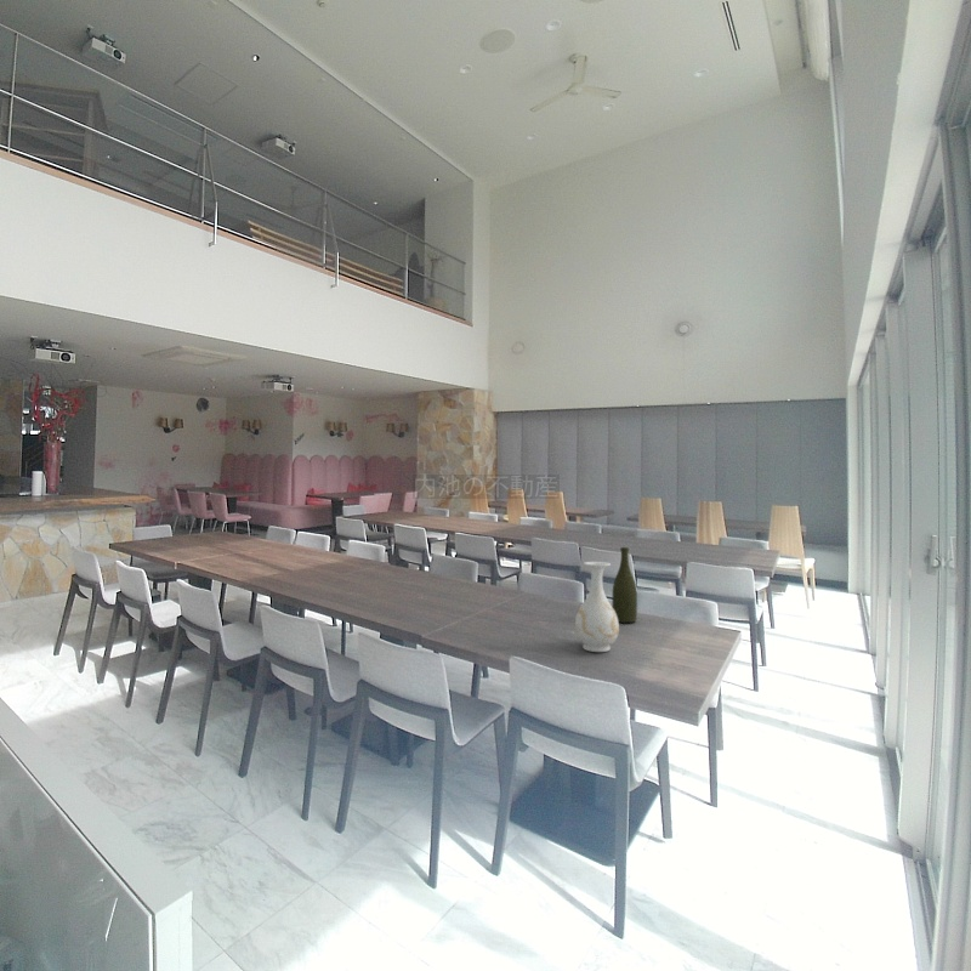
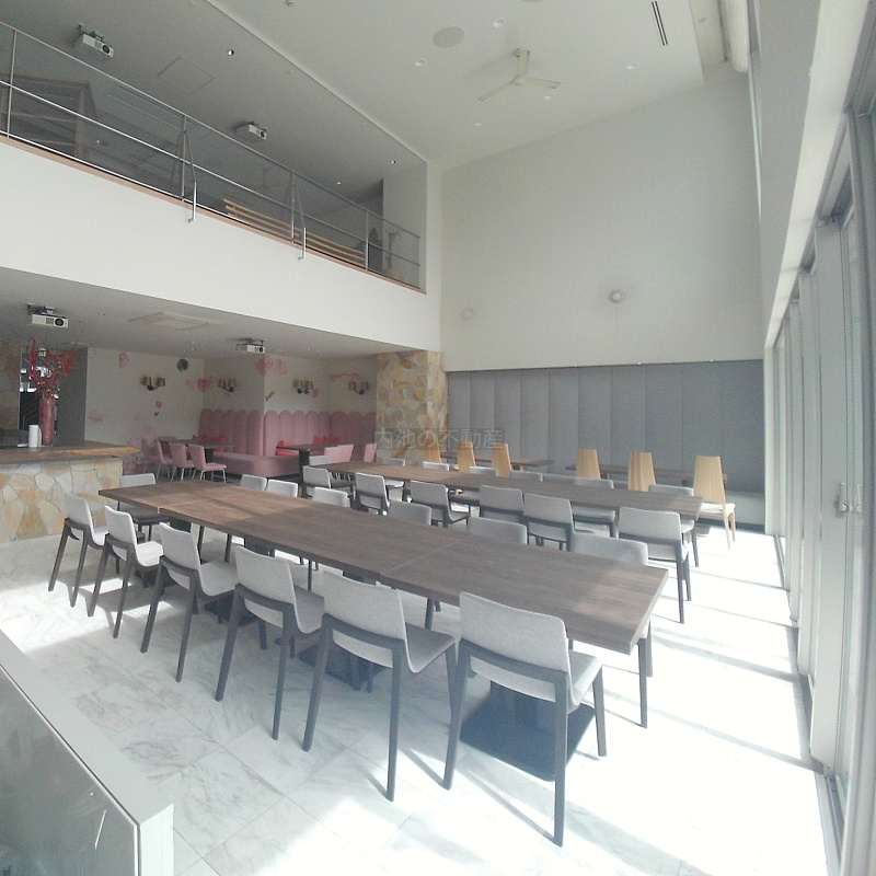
- bottle [612,546,638,624]
- vase [573,561,620,653]
